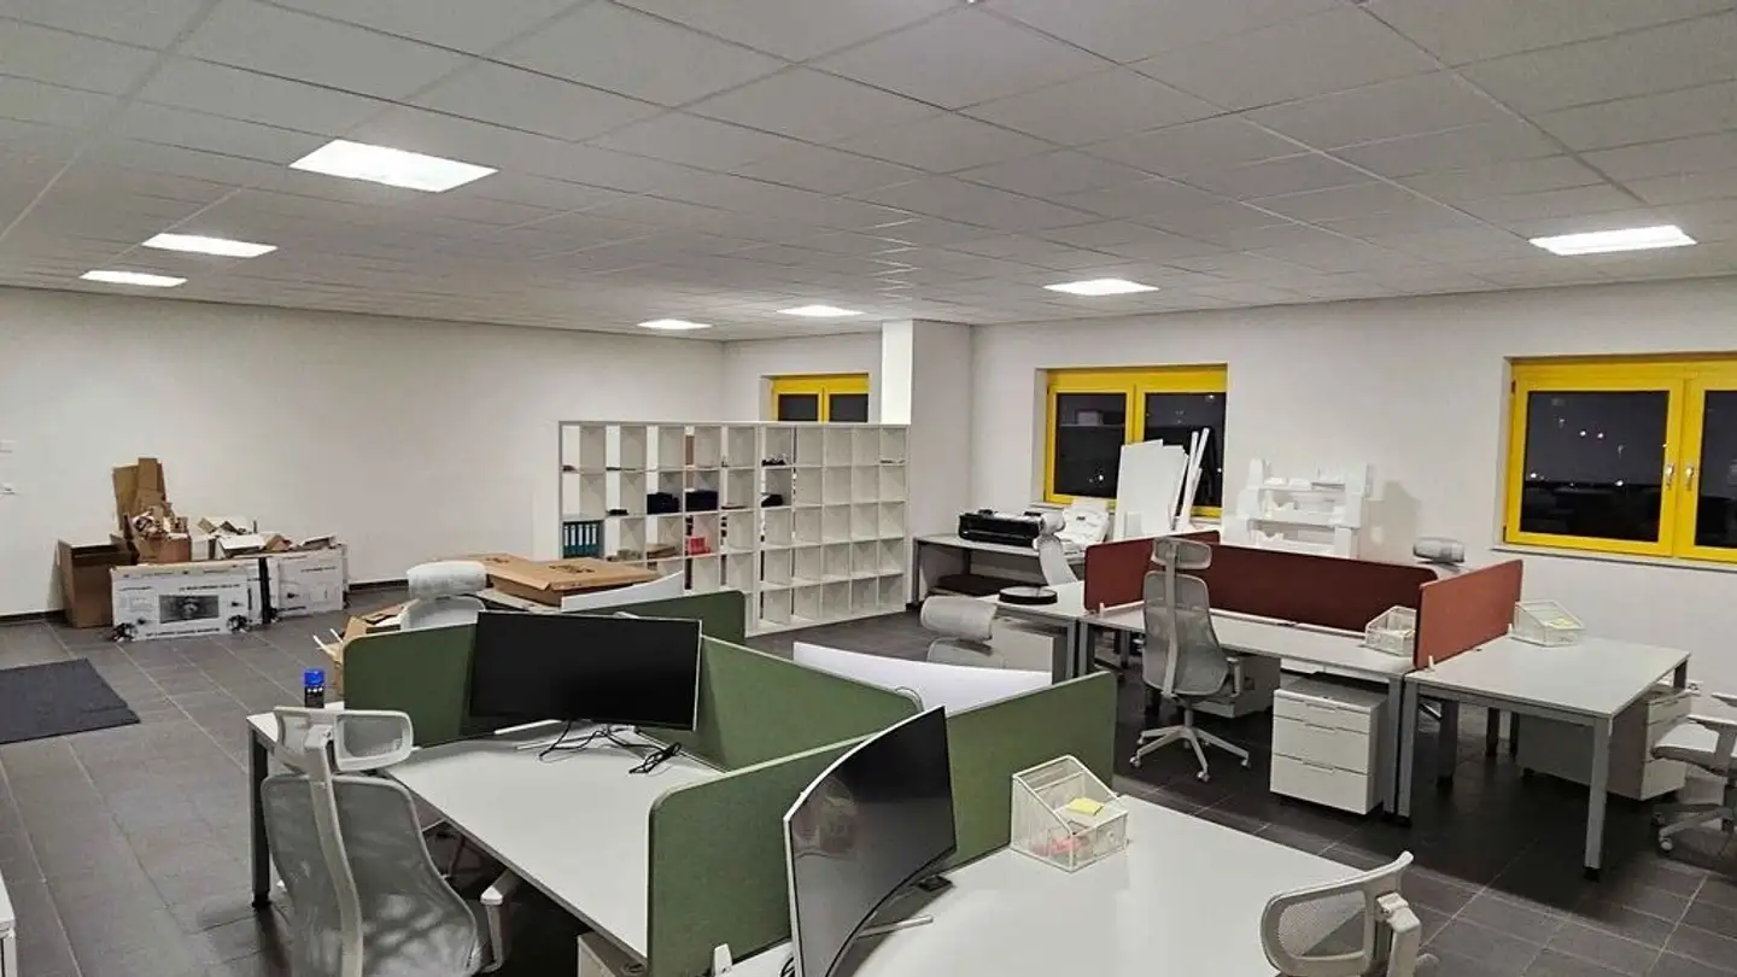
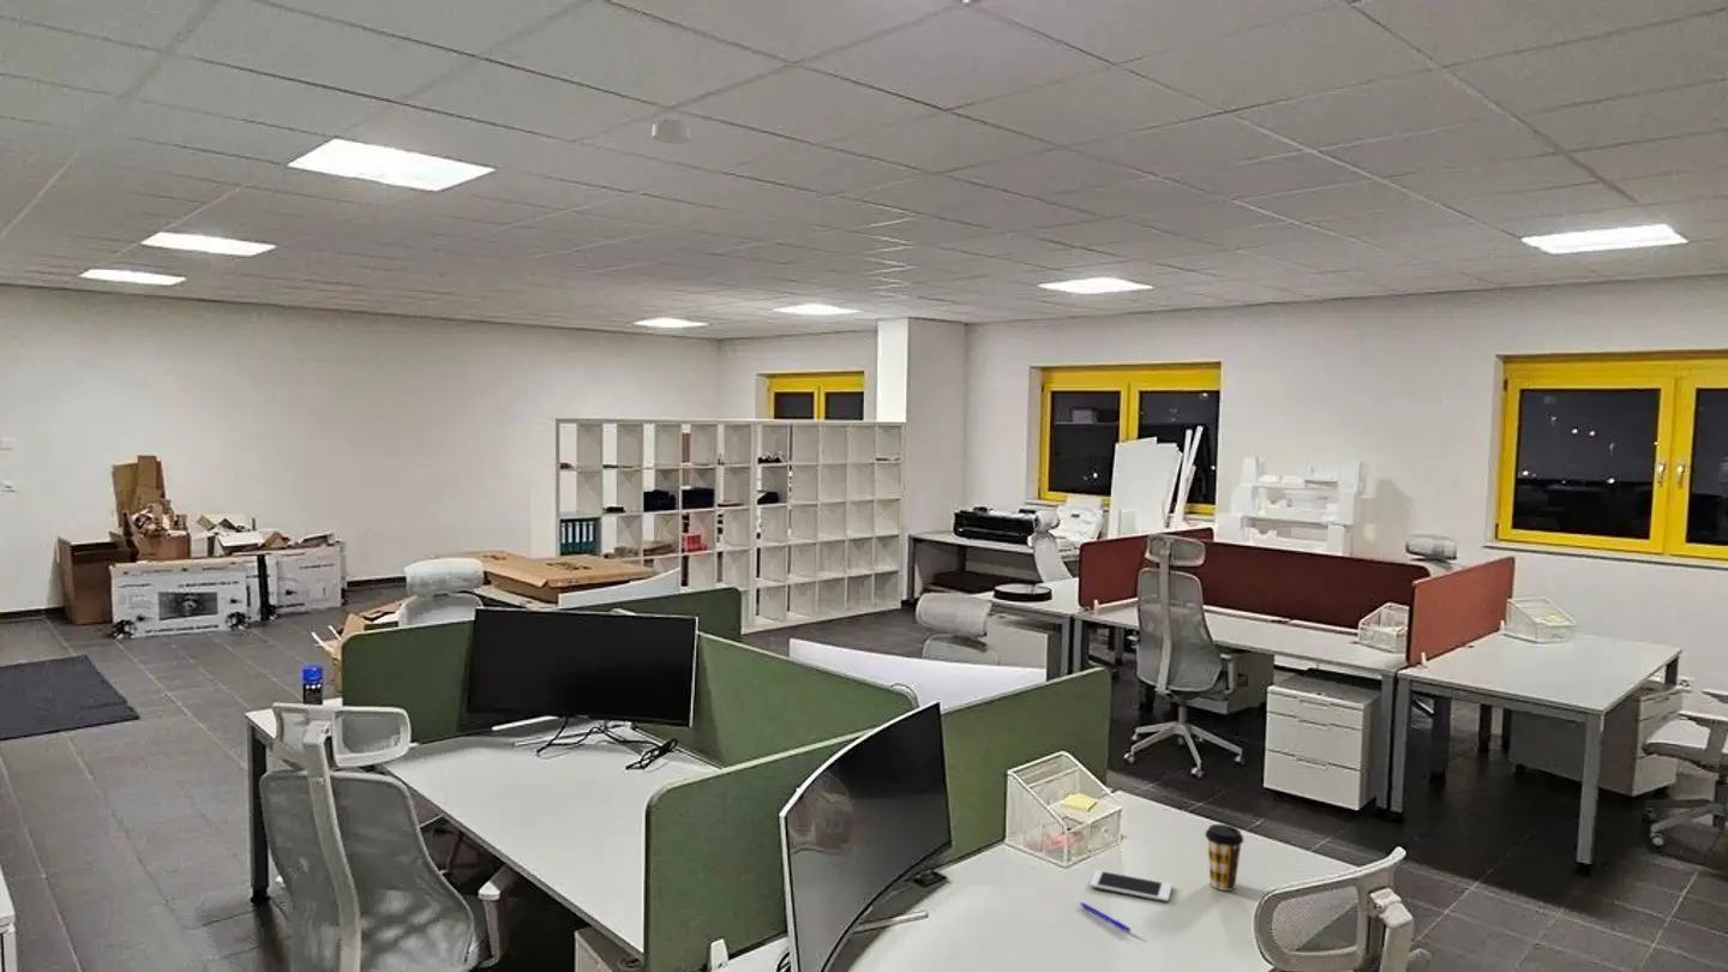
+ cell phone [1090,869,1174,902]
+ coffee cup [1204,823,1244,892]
+ pen [1078,901,1132,934]
+ smoke detector [652,118,691,145]
